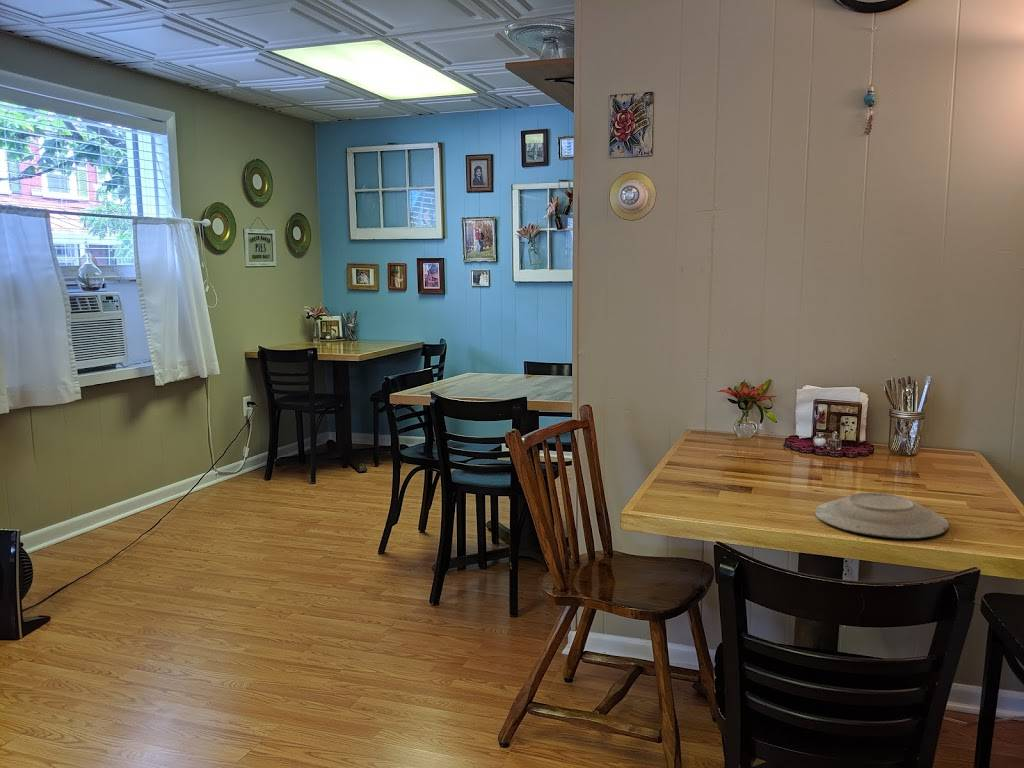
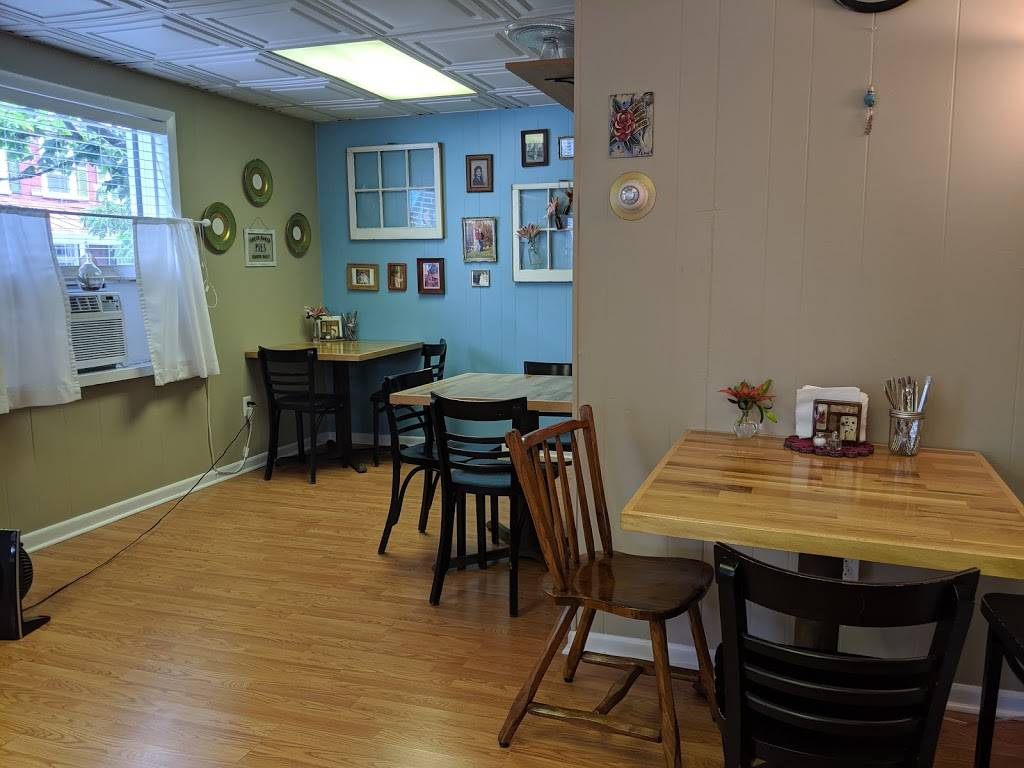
- plate [814,492,950,539]
